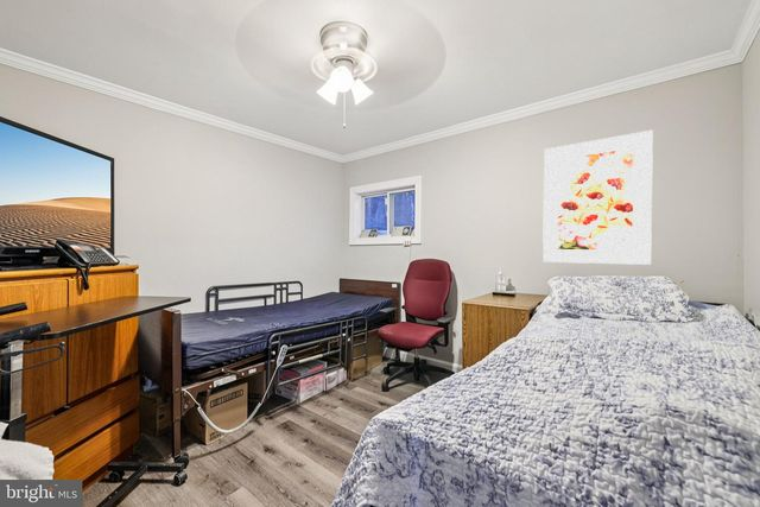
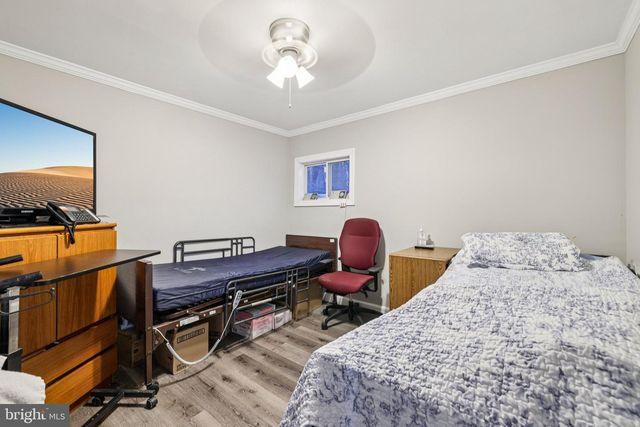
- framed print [542,129,654,266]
